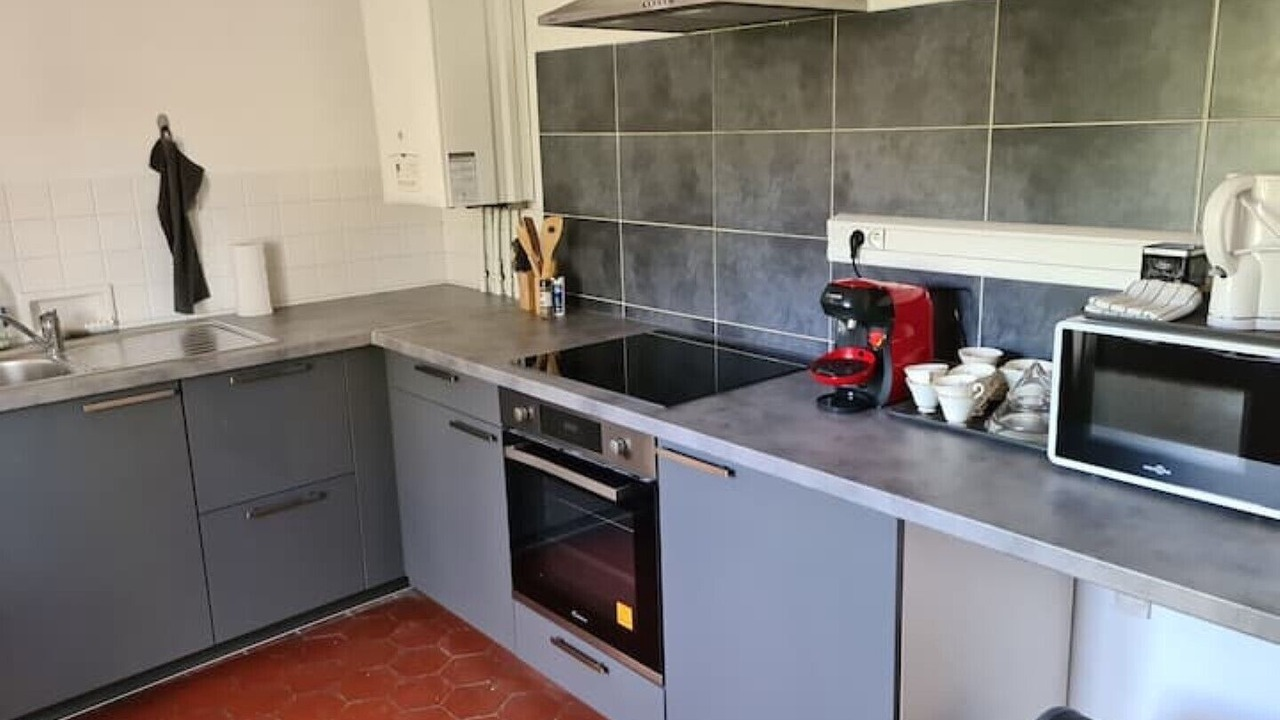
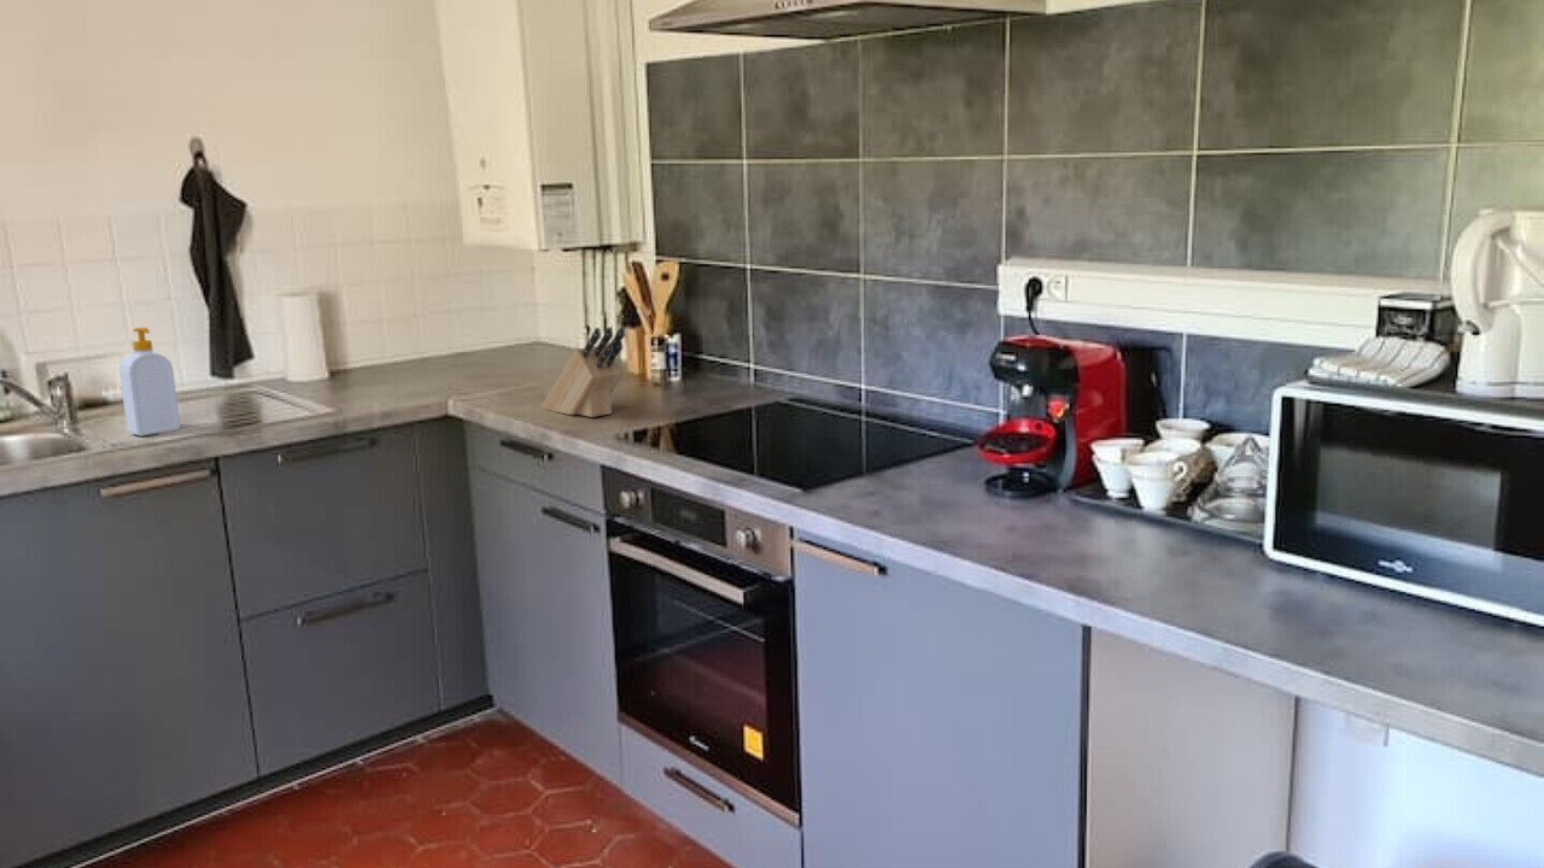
+ soap bottle [118,327,182,438]
+ knife block [540,326,626,418]
